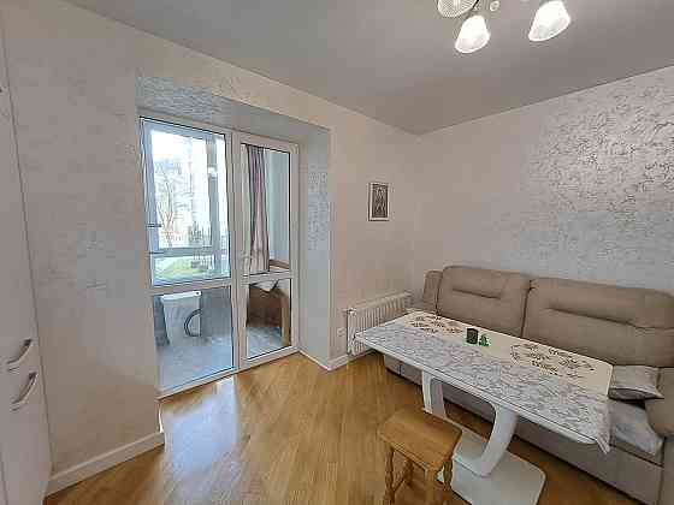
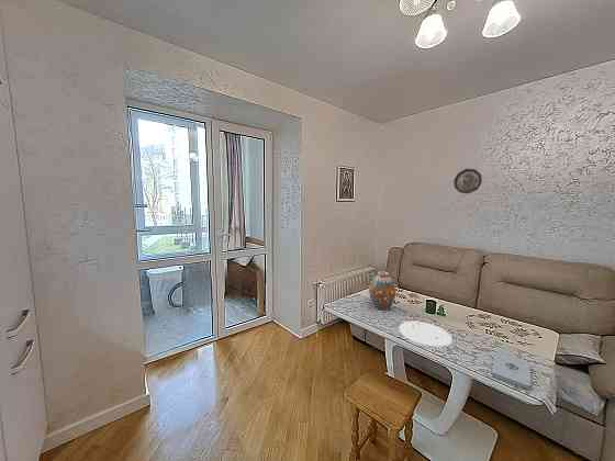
+ decorative plate [452,168,483,194]
+ vase [368,271,398,311]
+ plate [398,318,454,347]
+ notepad [491,350,532,391]
